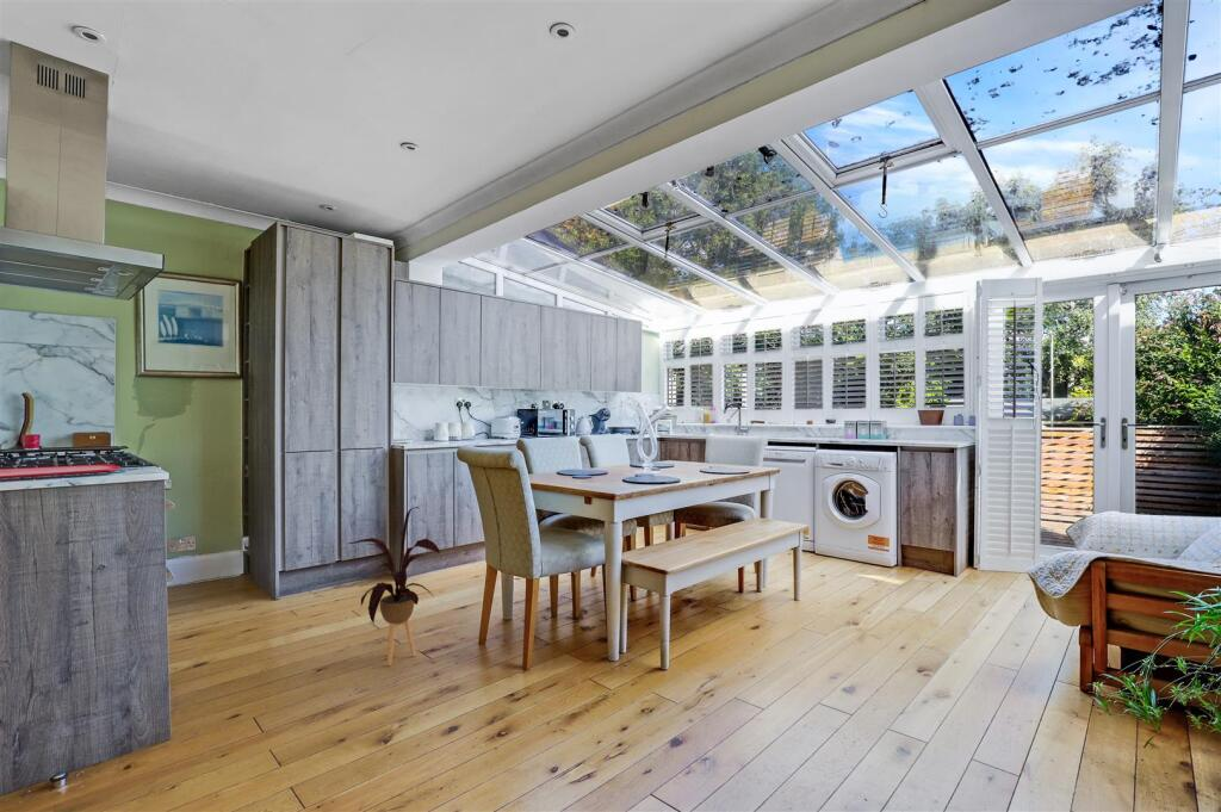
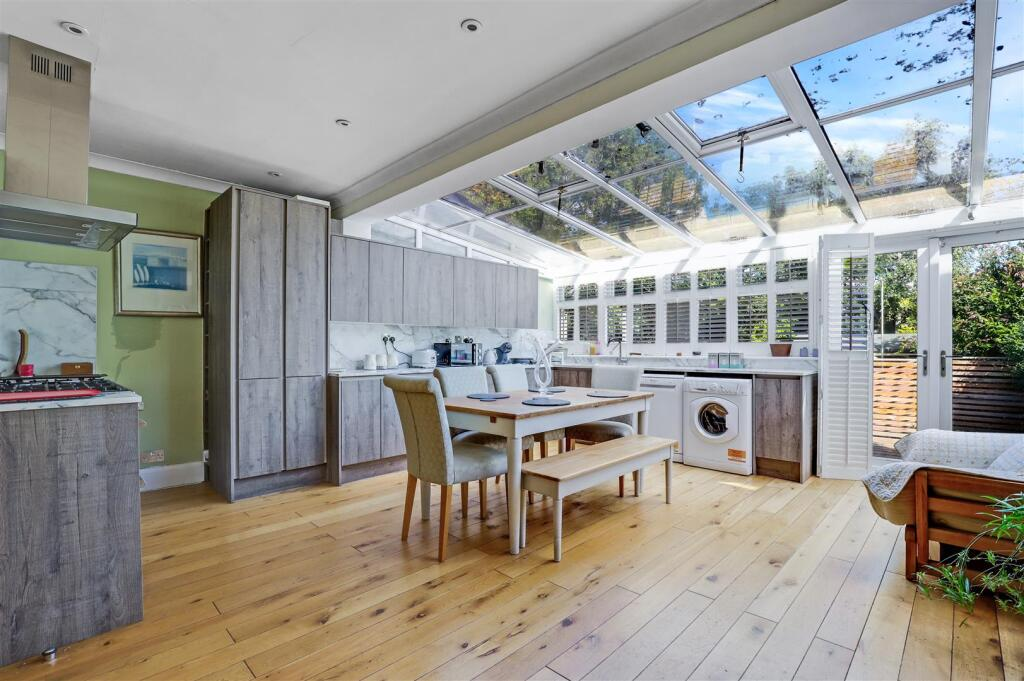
- house plant [347,506,441,667]
